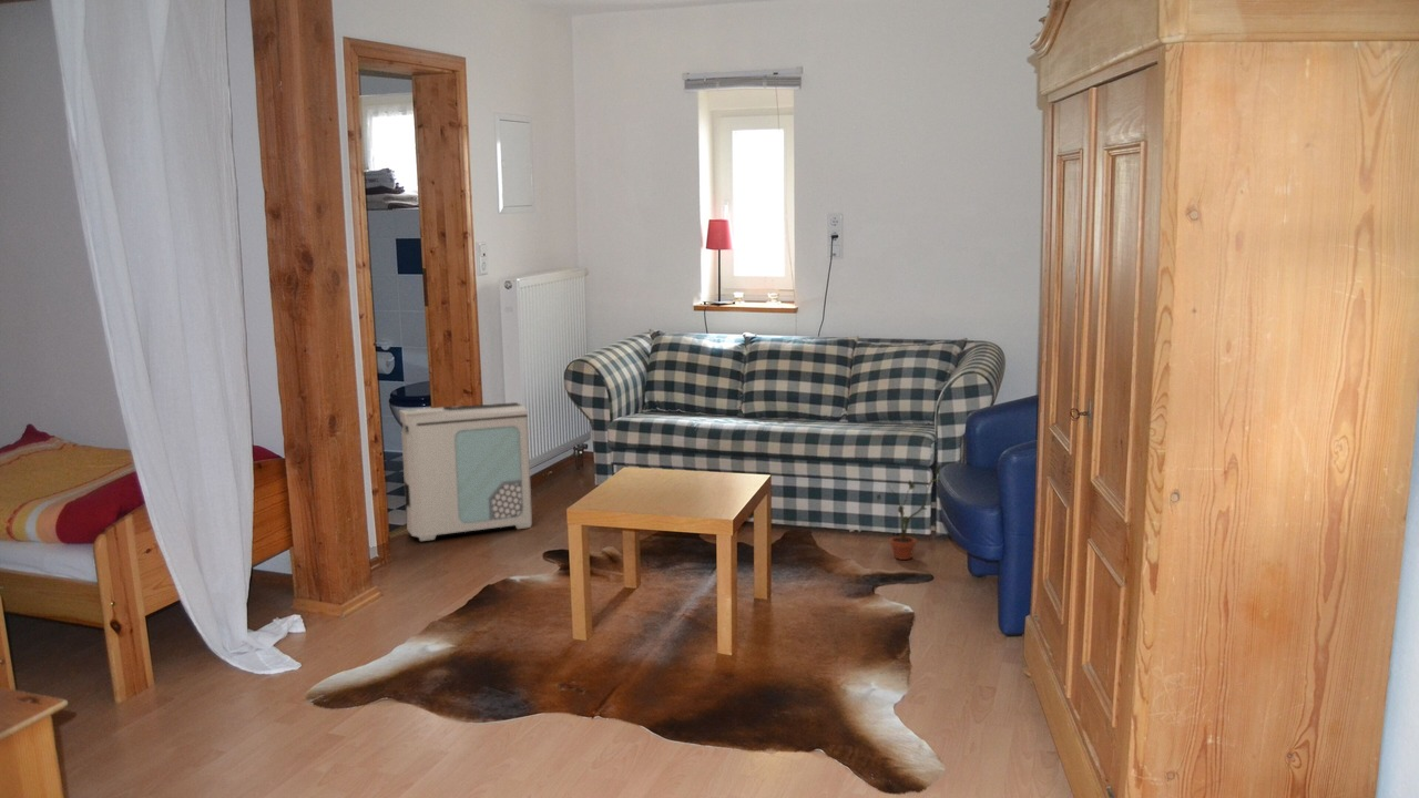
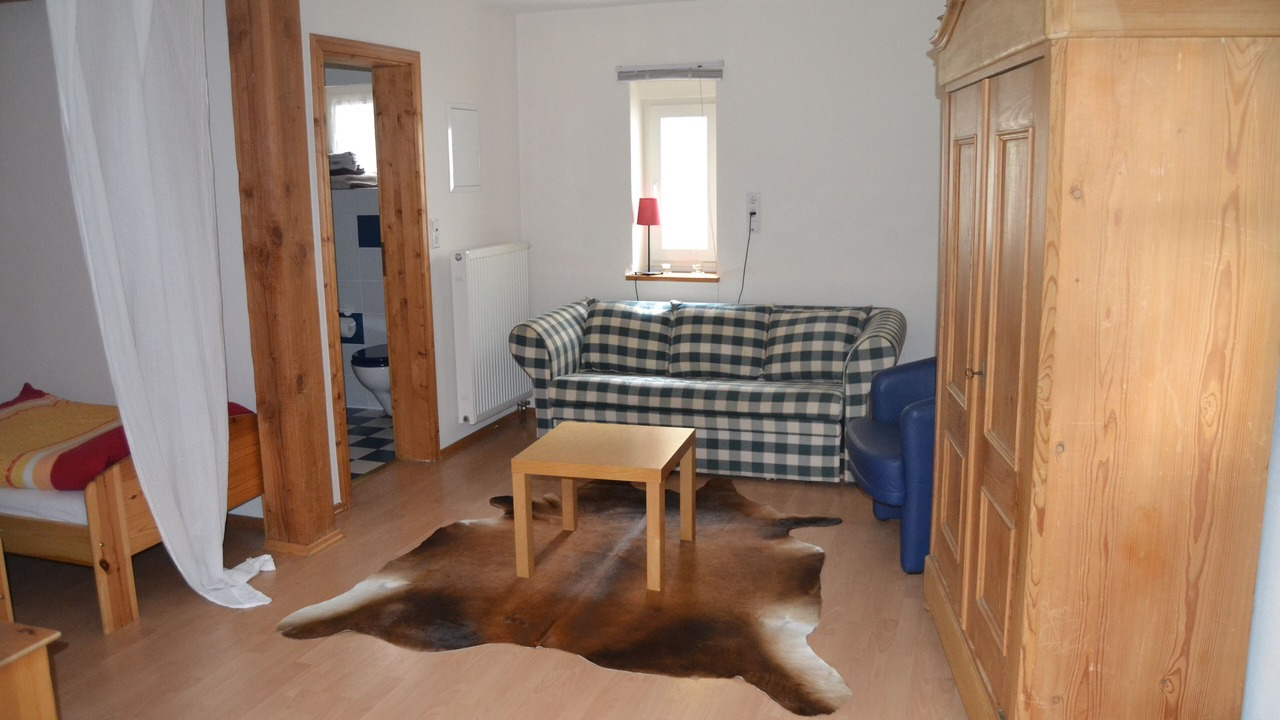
- potted plant [876,464,942,561]
- air purifier [398,401,533,542]
